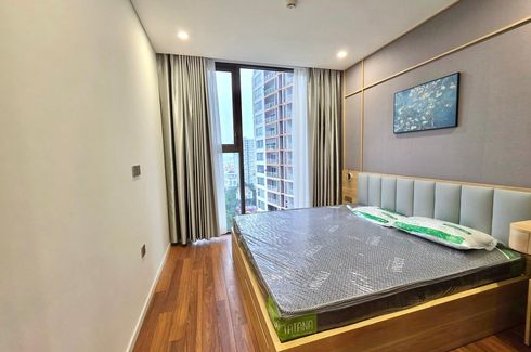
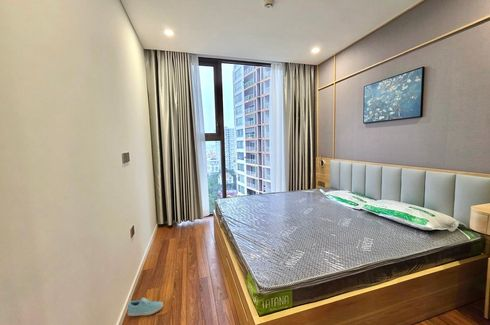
+ sneaker [126,297,164,317]
